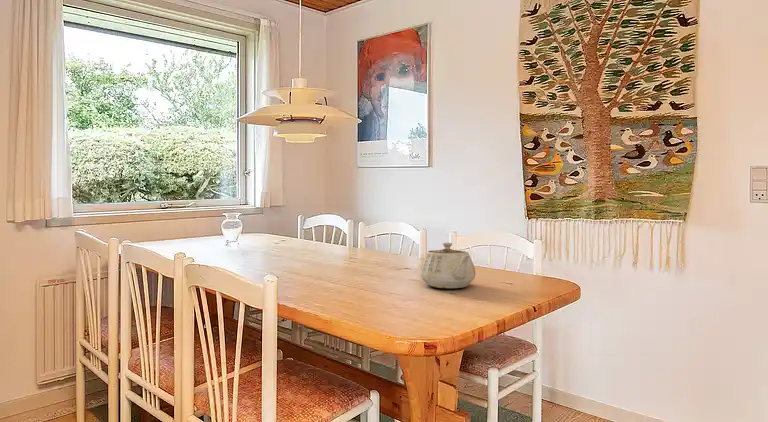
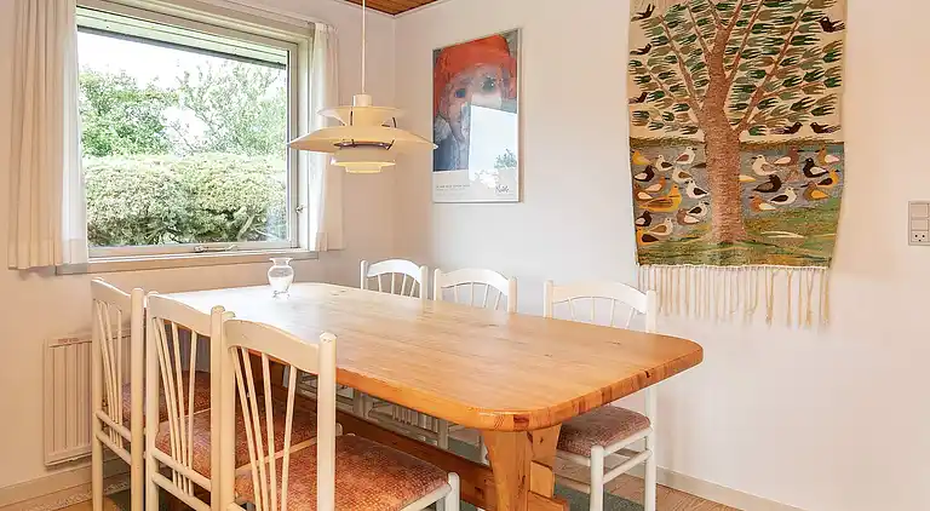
- teapot [419,242,476,289]
